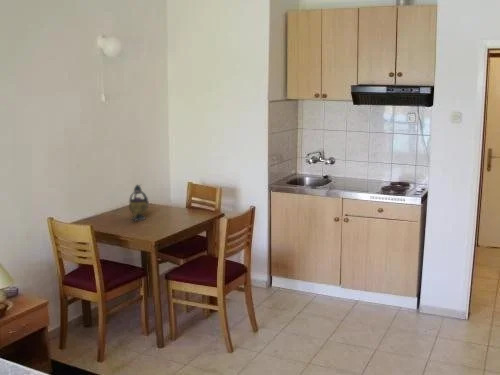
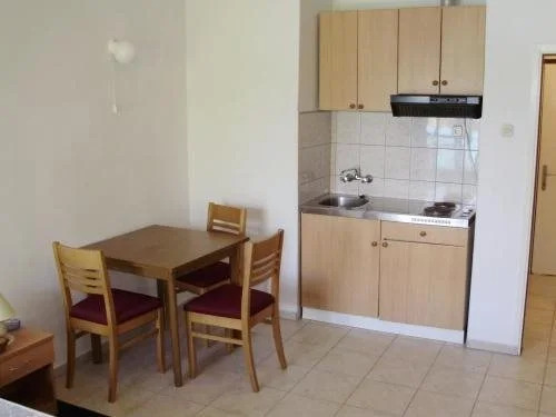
- teapot [128,183,150,221]
